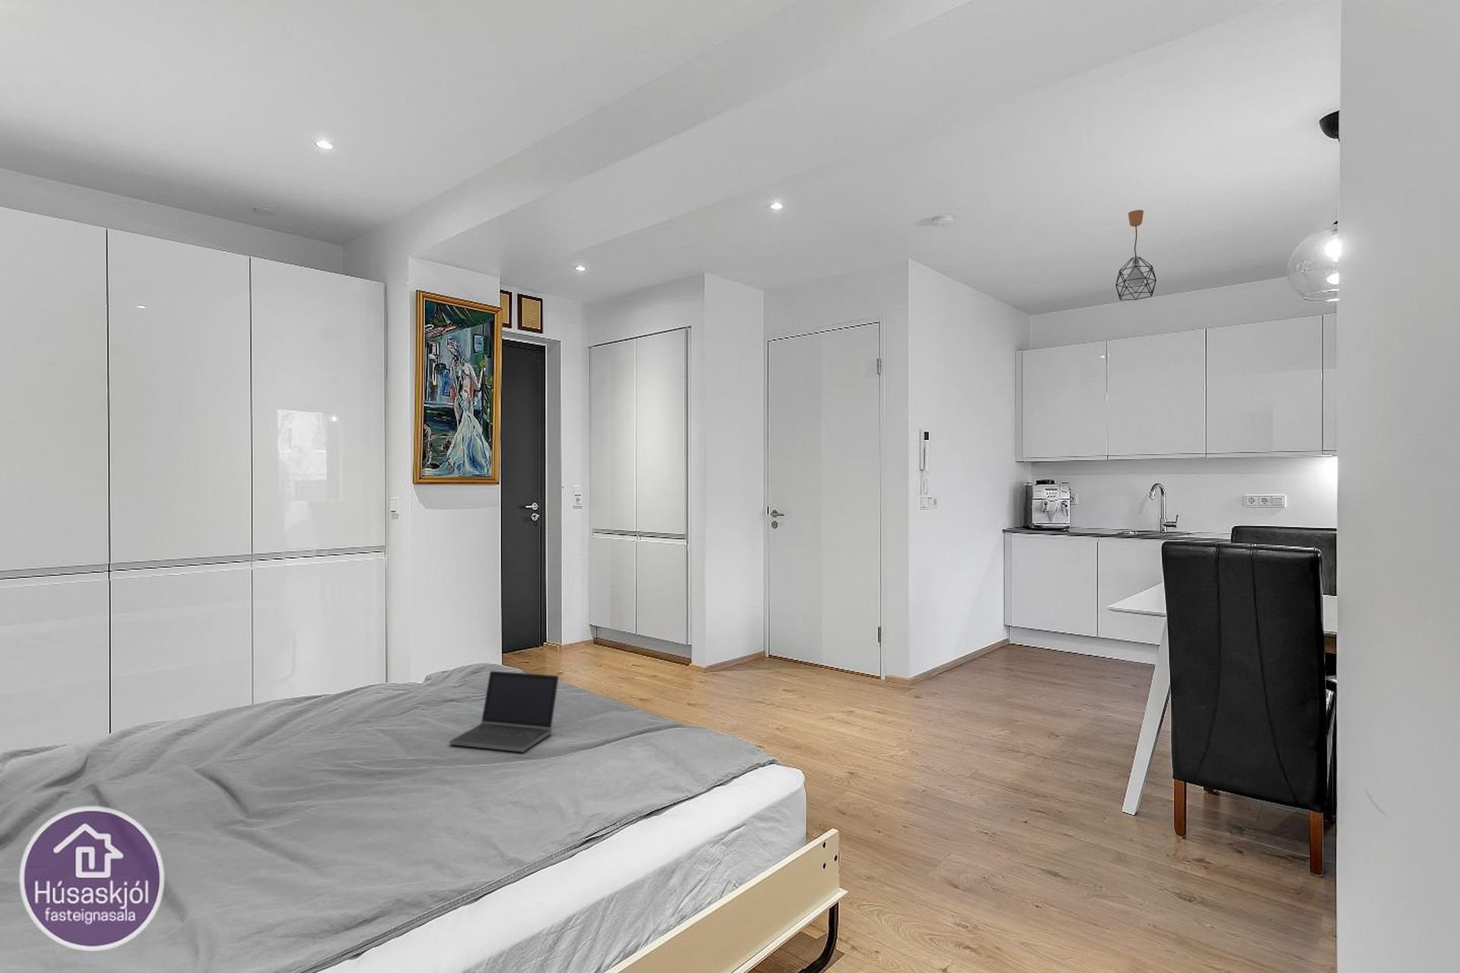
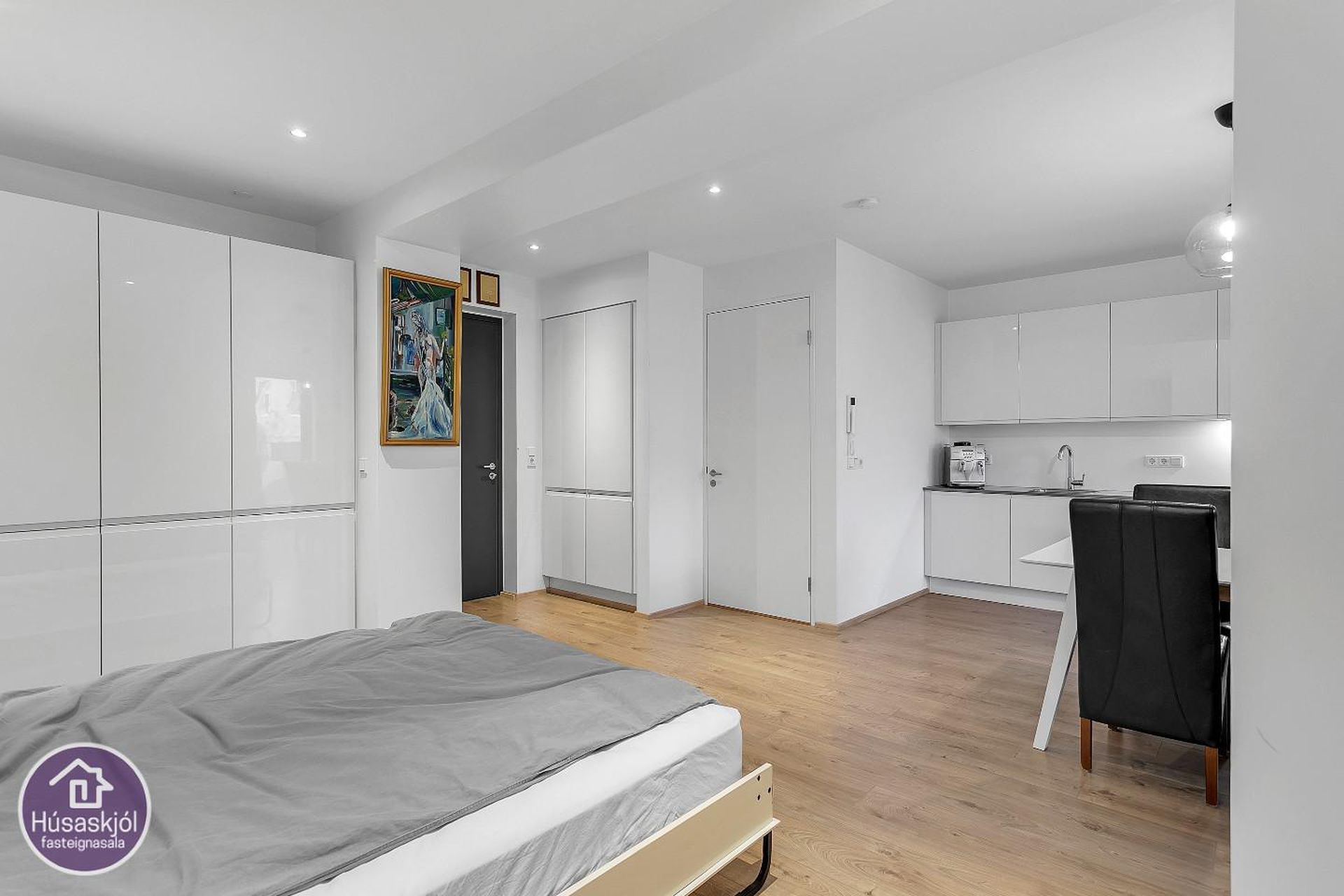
- pendant light [1115,210,1157,301]
- laptop computer [449,670,559,753]
